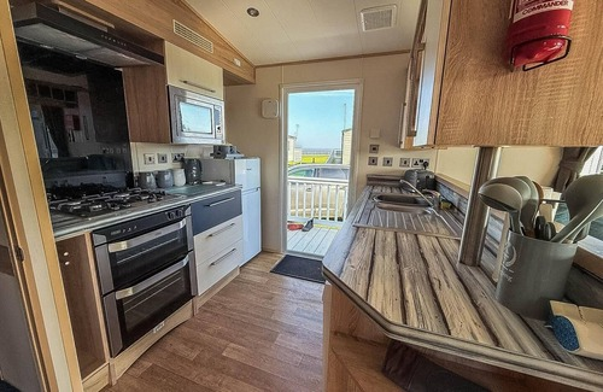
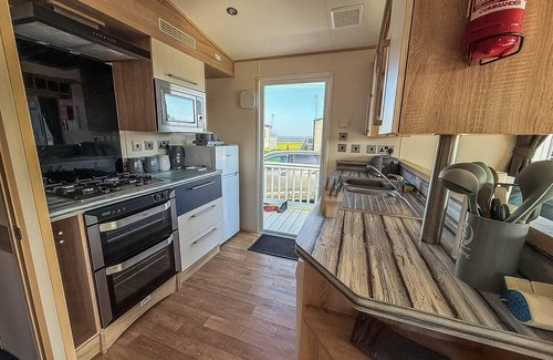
+ knife block [319,176,345,219]
